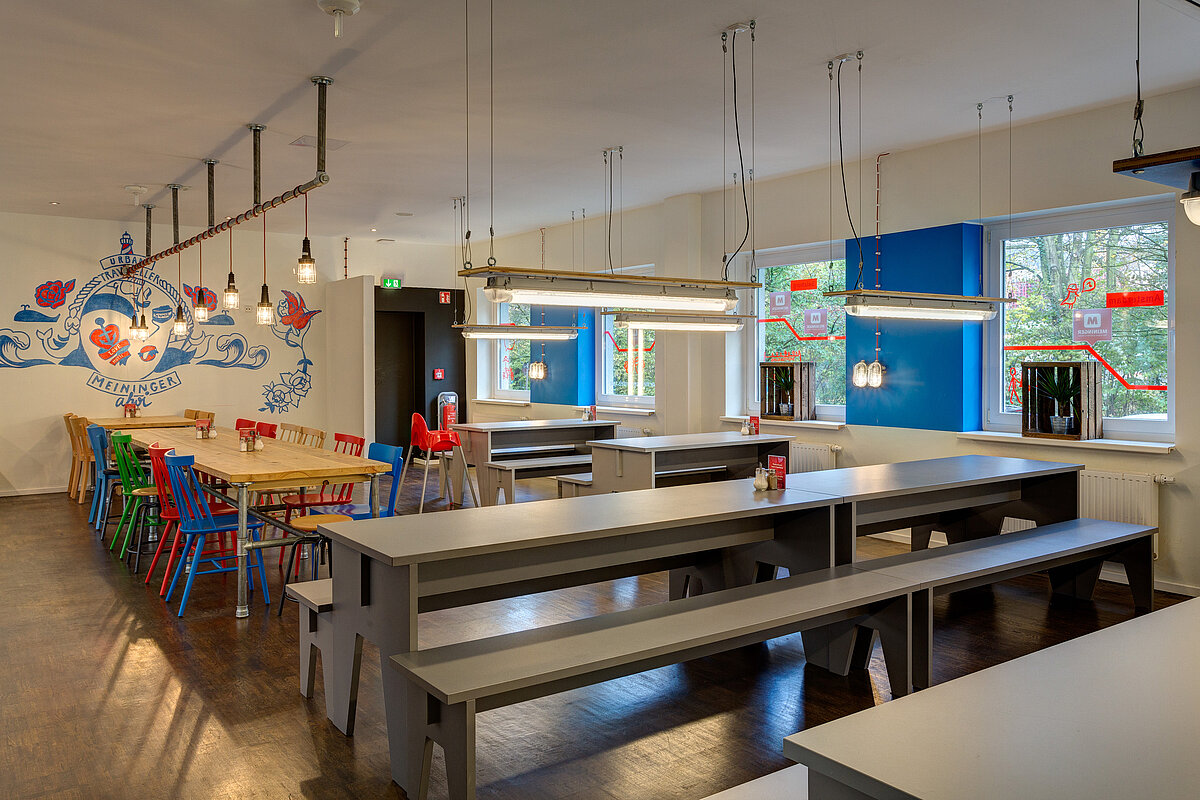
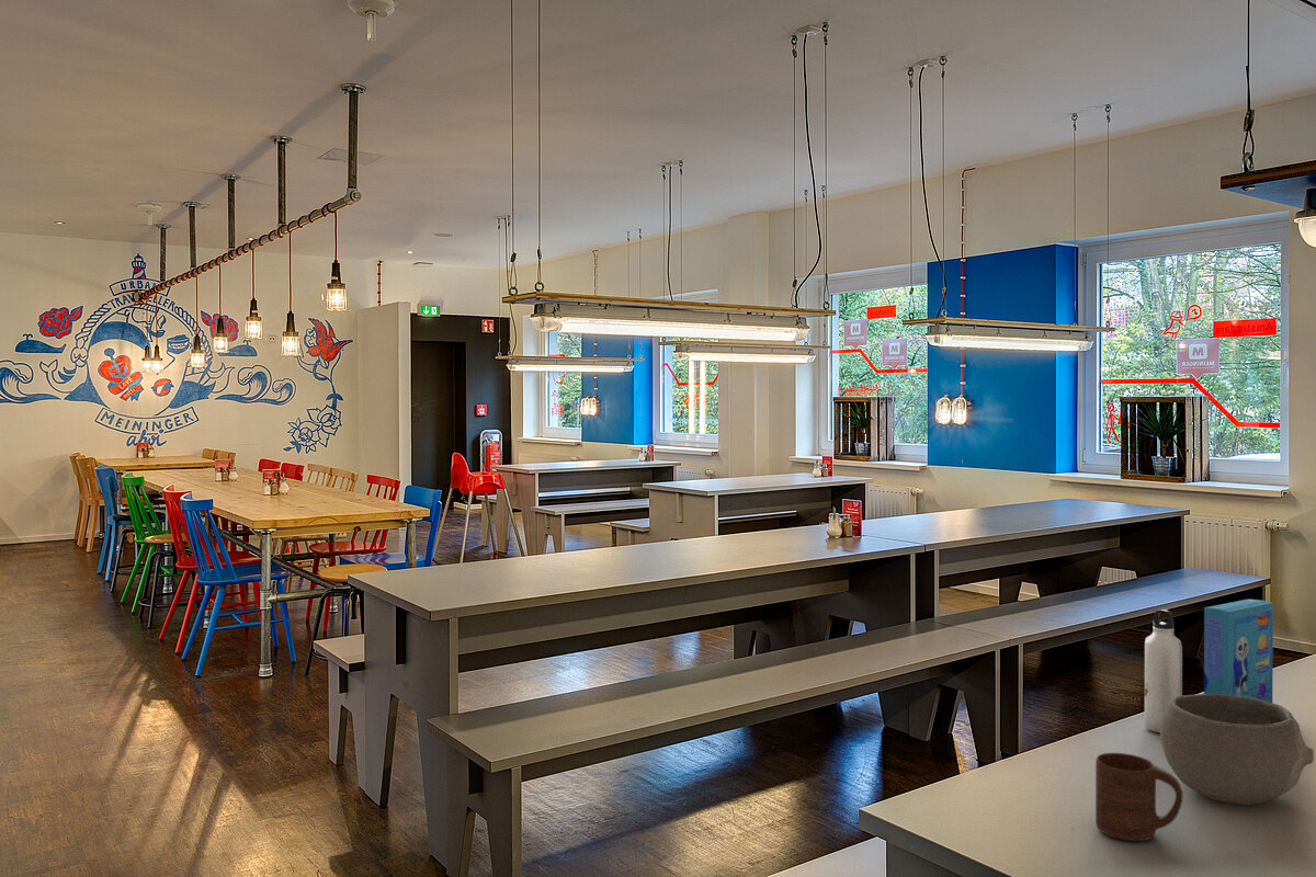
+ bowl [1159,693,1315,806]
+ cup [1094,752,1183,842]
+ cereal box [1203,599,1274,703]
+ water bottle [1144,608,1183,734]
